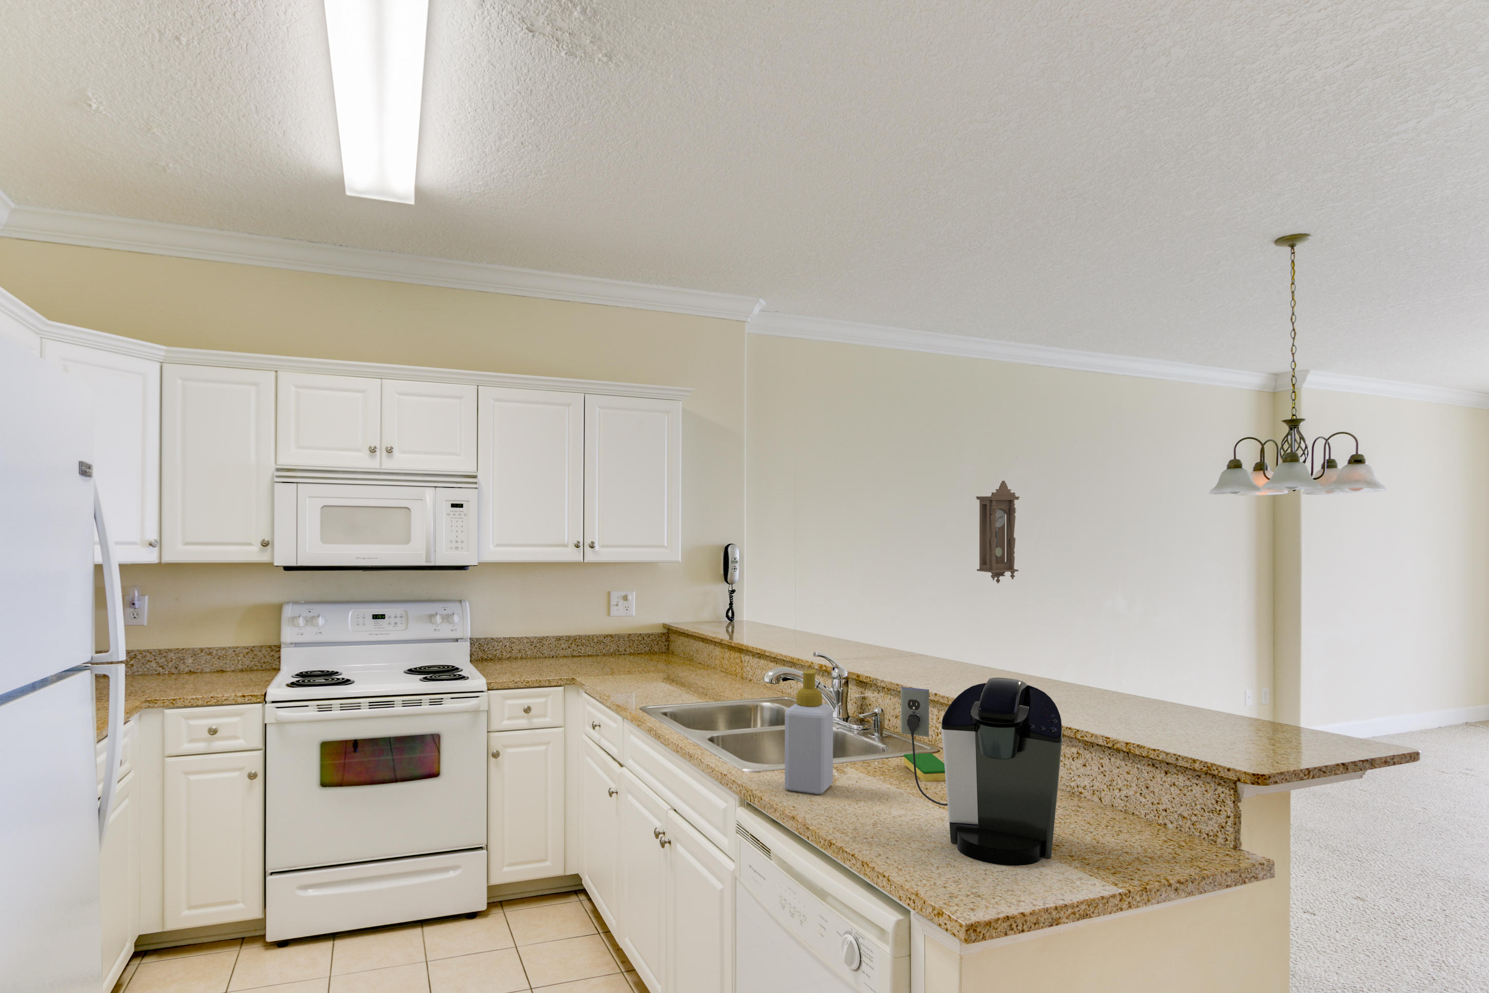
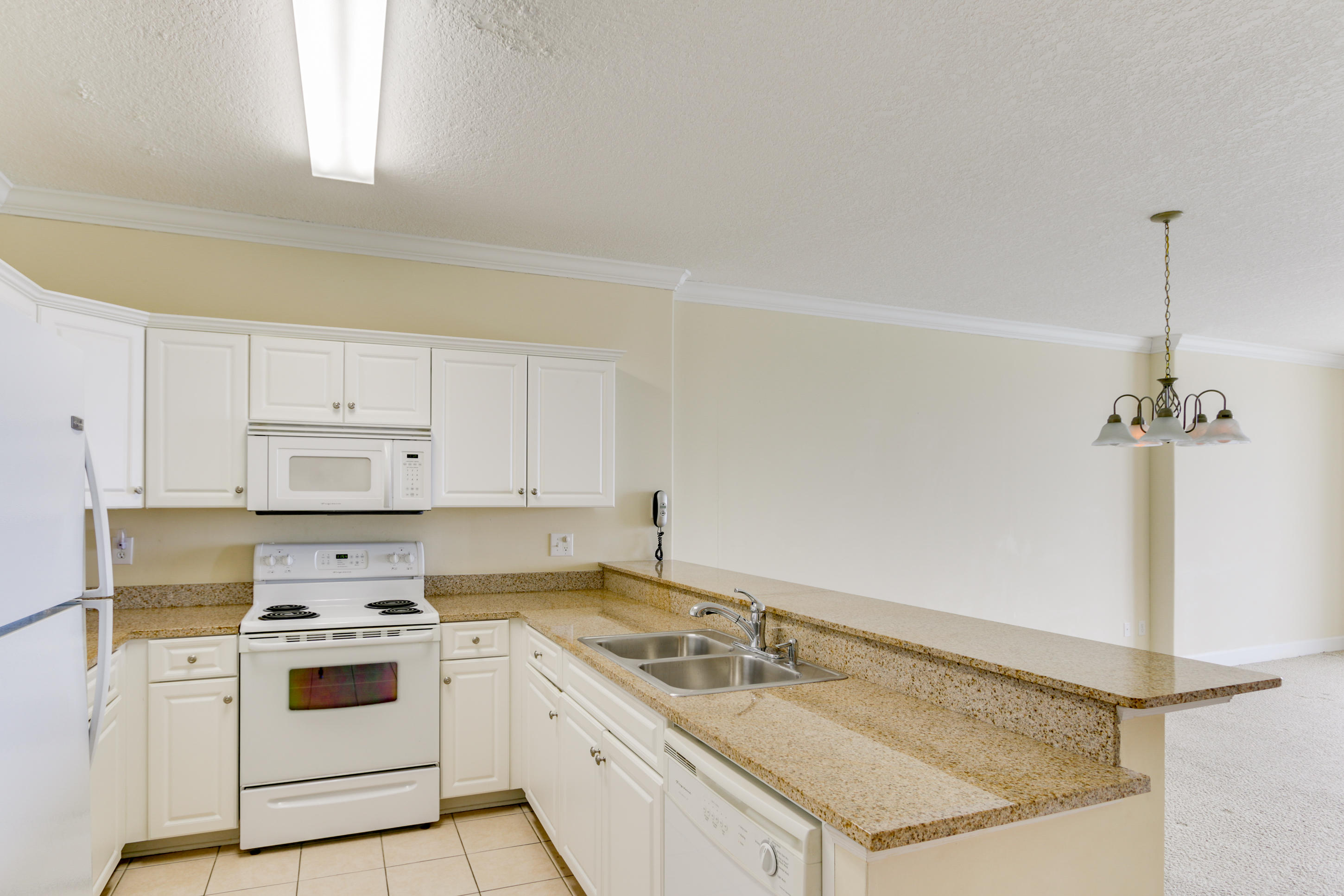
- soap bottle [784,669,833,795]
- coffee maker [900,677,1062,867]
- dish sponge [903,753,946,781]
- pendulum clock [975,480,1020,584]
